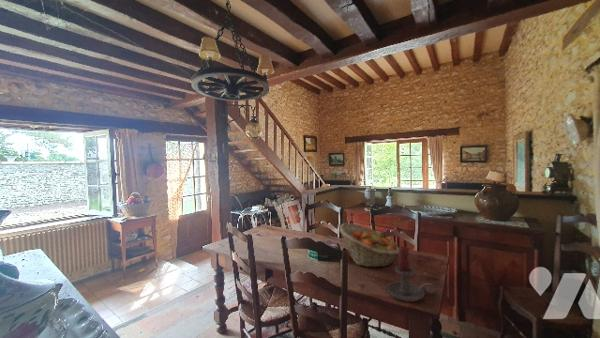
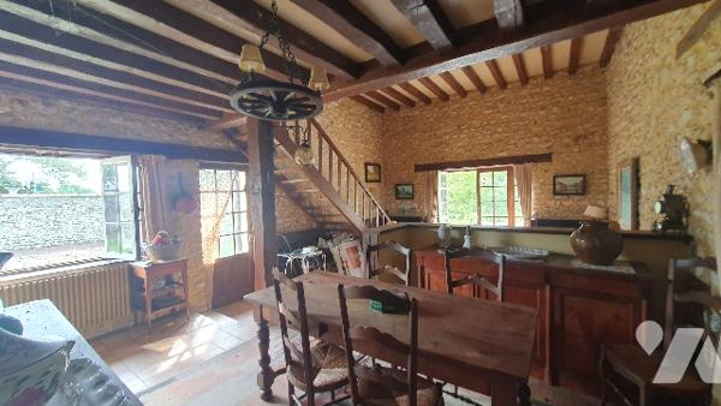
- candle holder [386,245,435,303]
- fruit basket [338,222,399,268]
